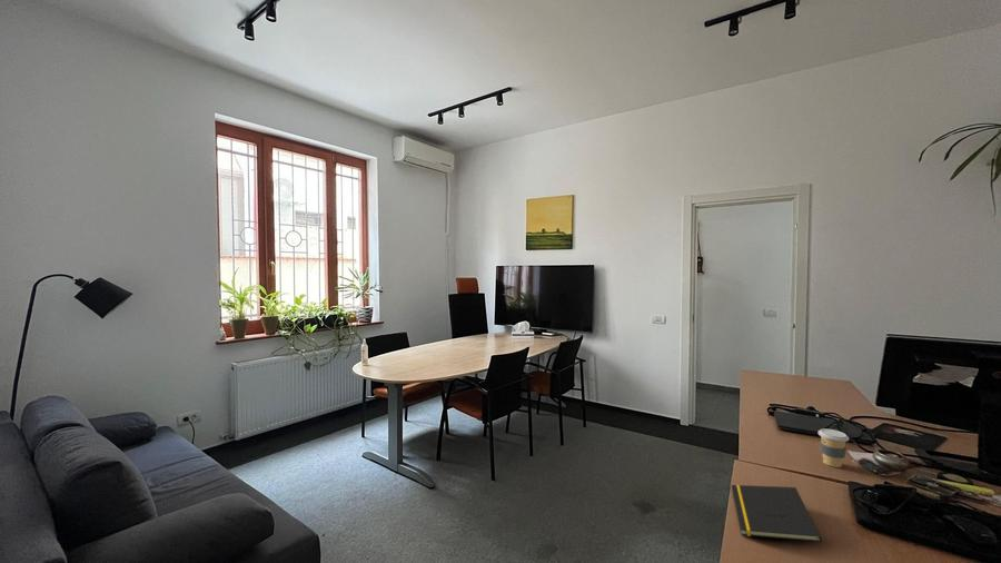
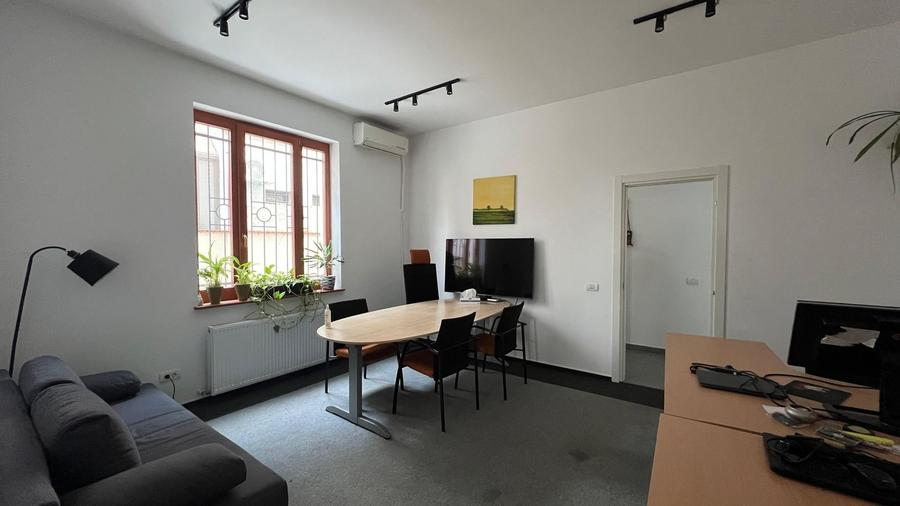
- coffee cup [817,427,850,468]
- notepad [730,484,823,543]
